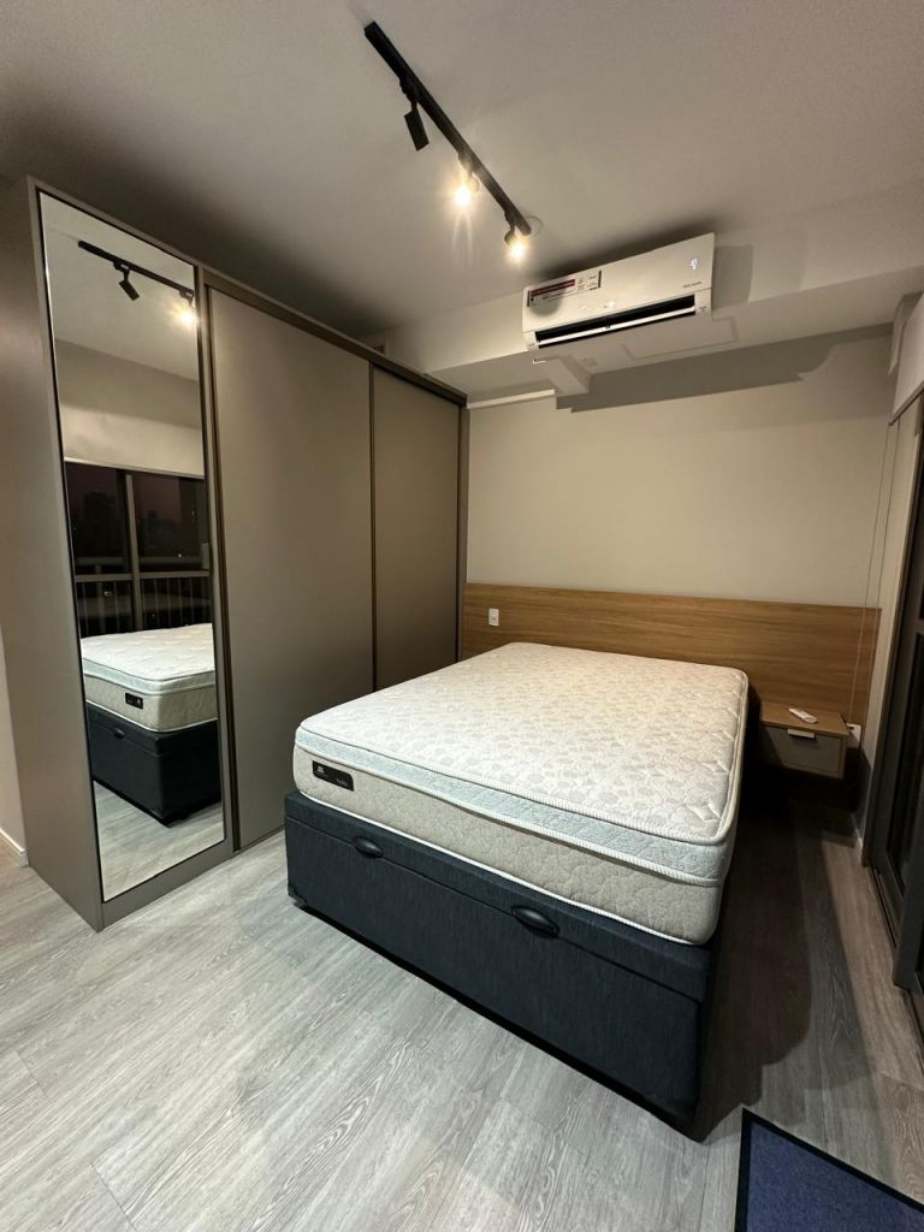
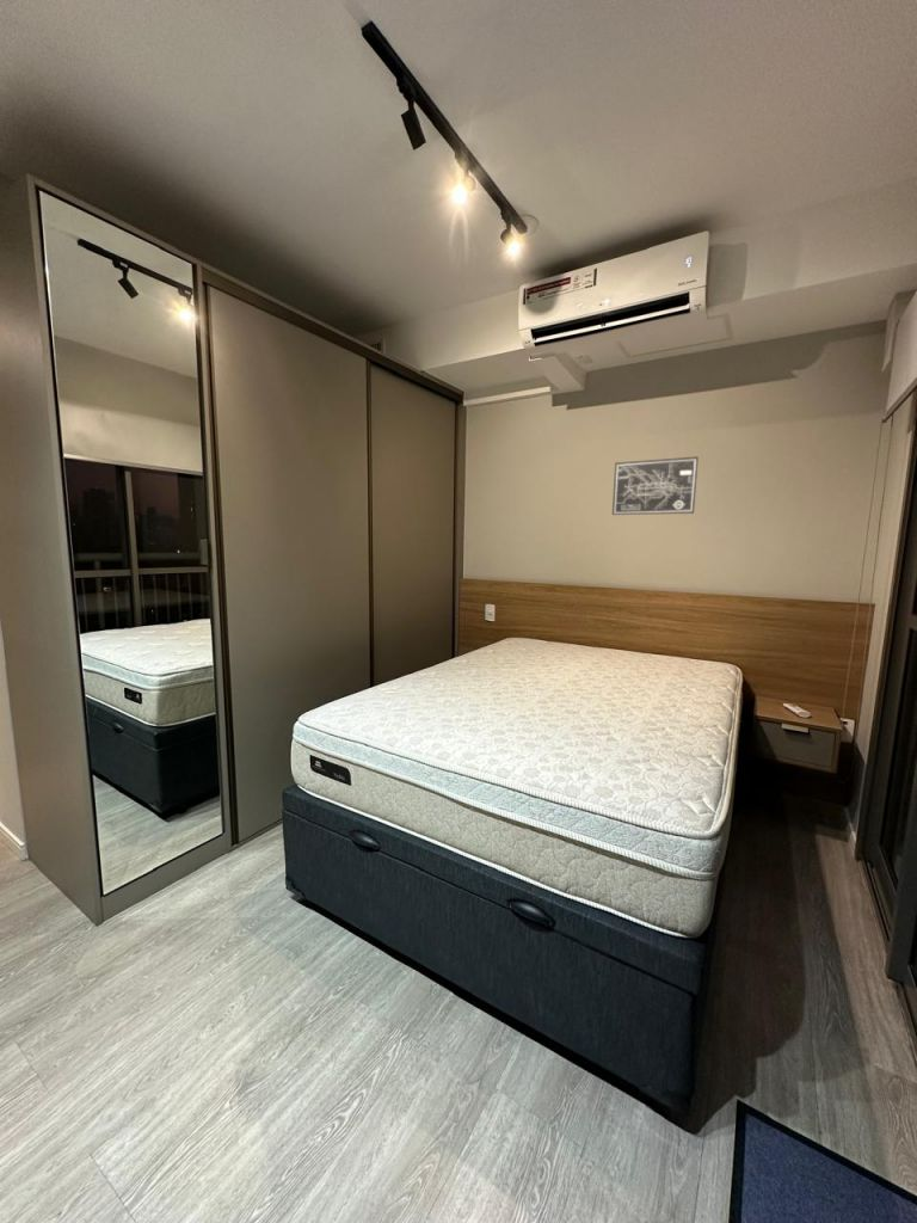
+ wall art [611,455,700,516]
